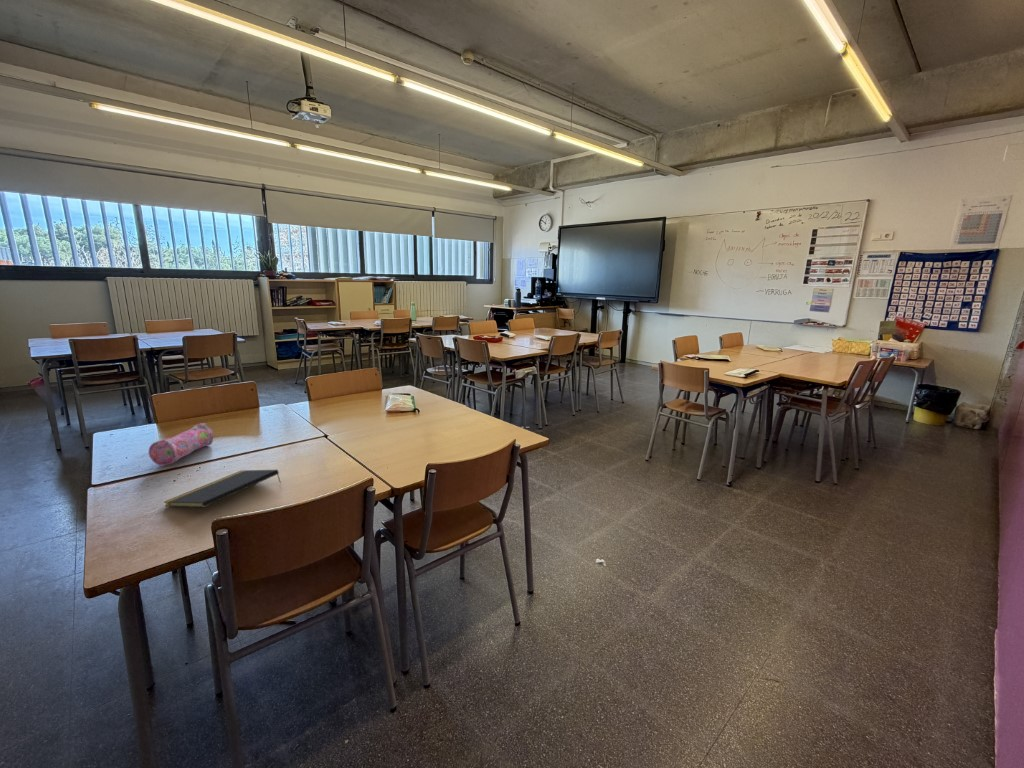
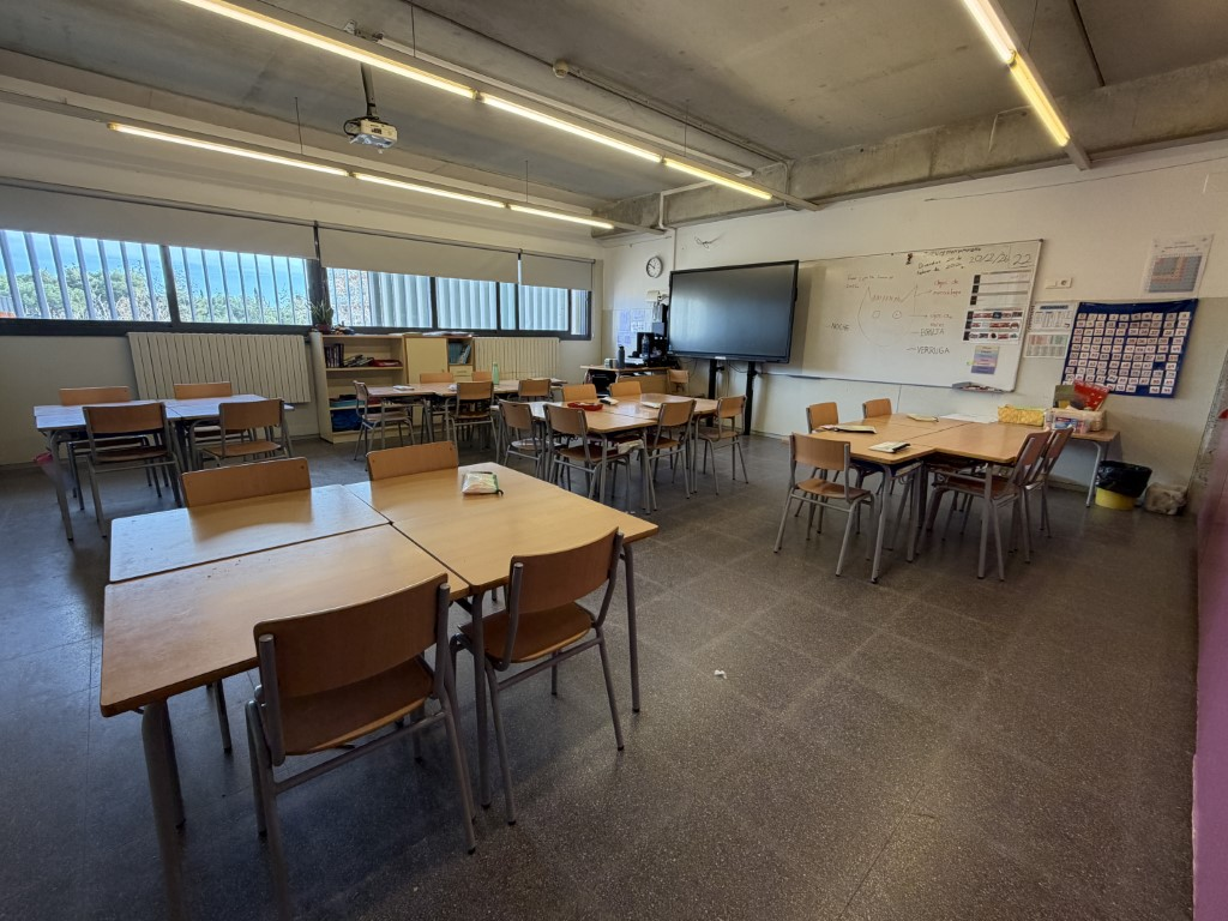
- notepad [163,469,282,508]
- pencil case [148,422,214,467]
